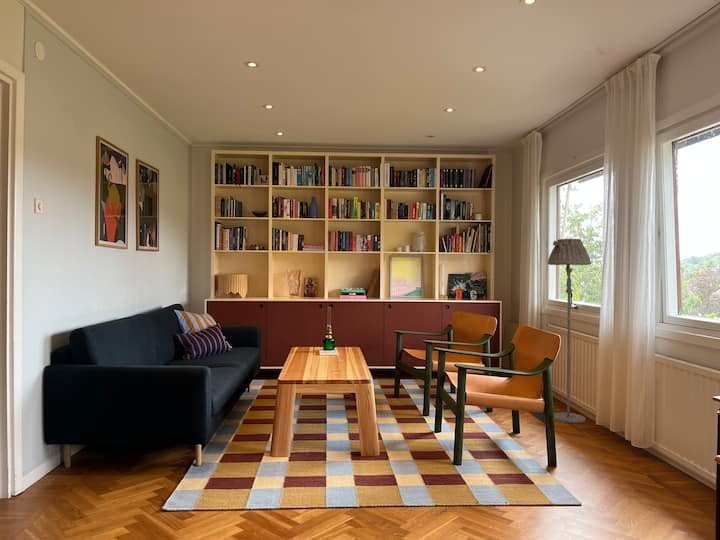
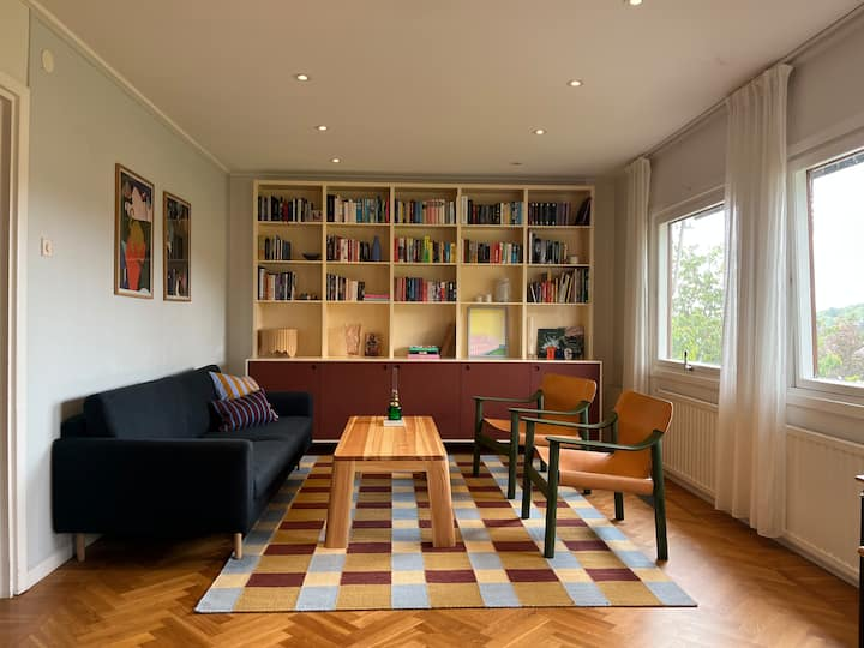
- floor lamp [547,238,592,424]
